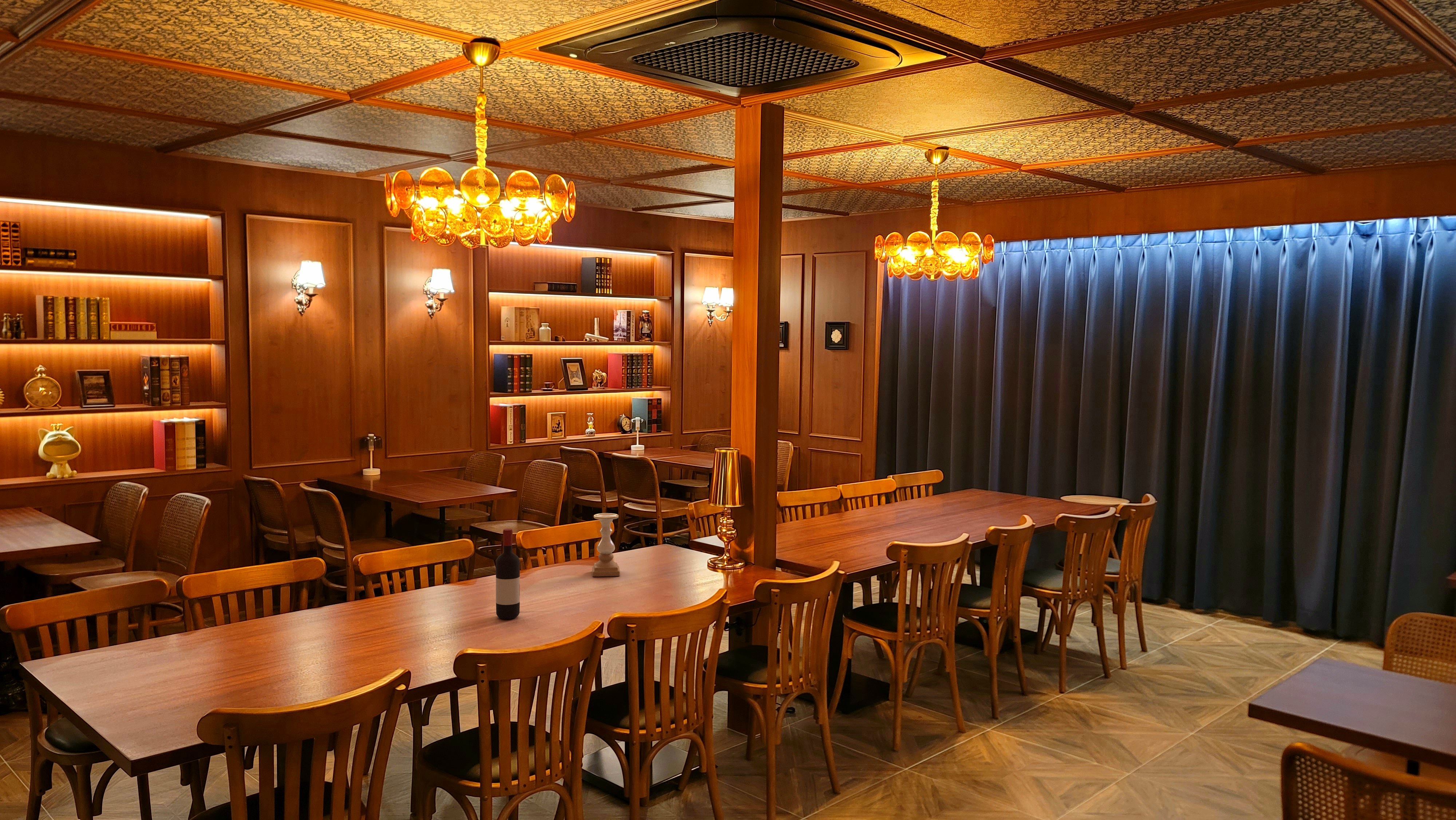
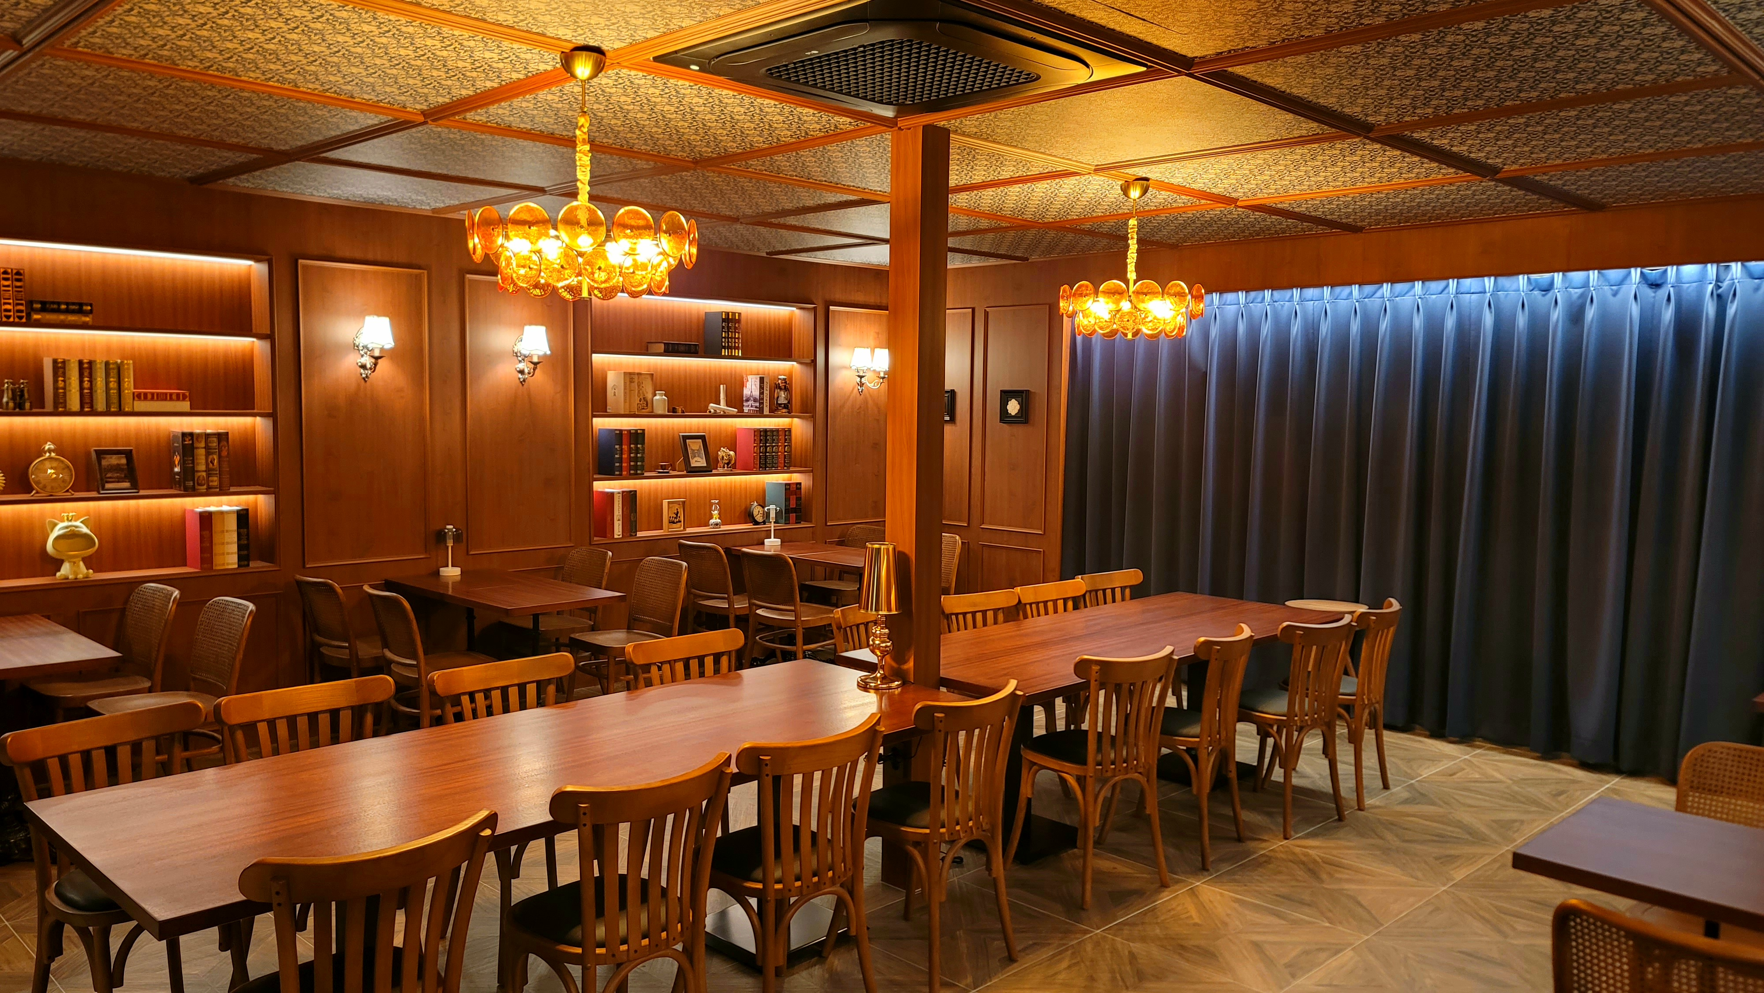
- candle holder [592,513,620,577]
- wine bottle [495,528,520,619]
